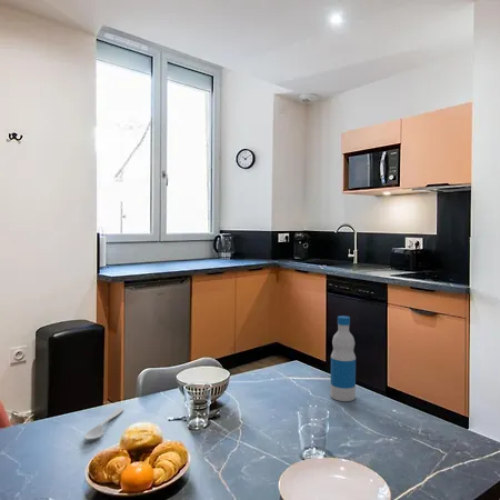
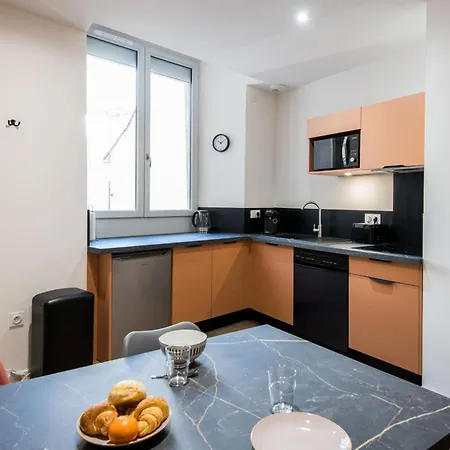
- bottle [330,314,357,402]
- spoon [83,407,124,440]
